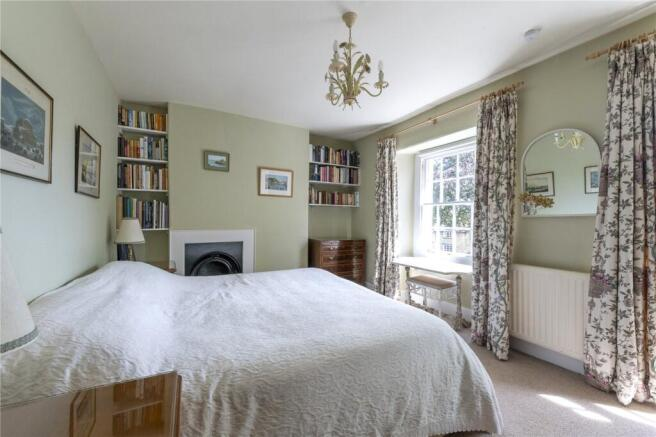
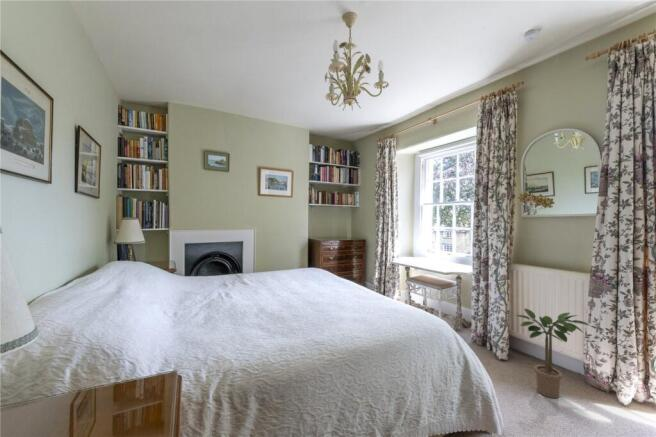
+ potted plant [515,307,591,399]
